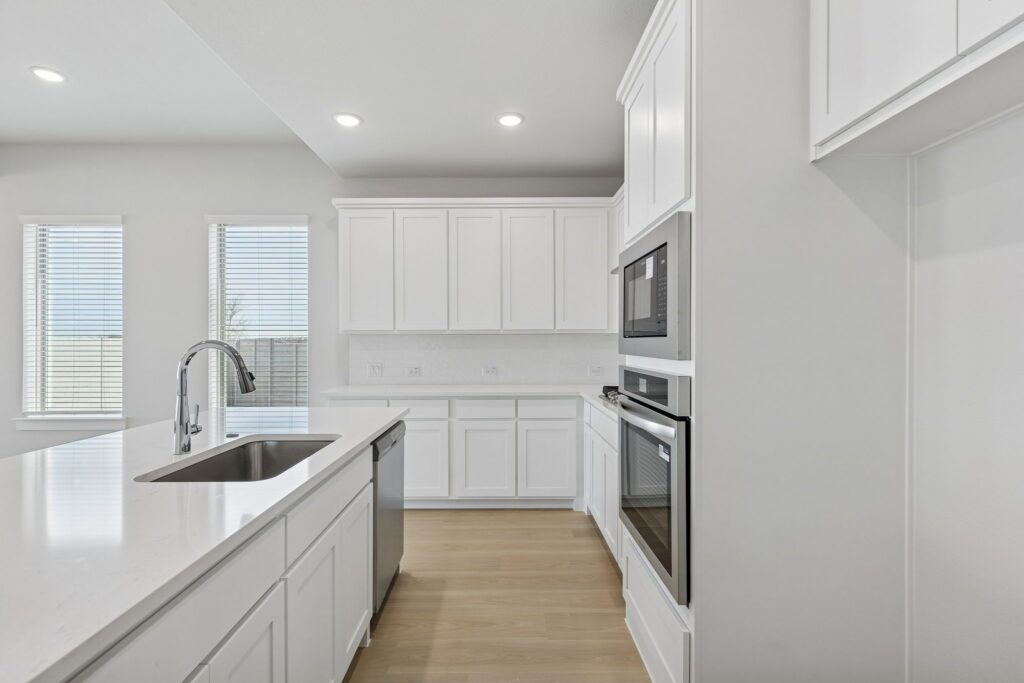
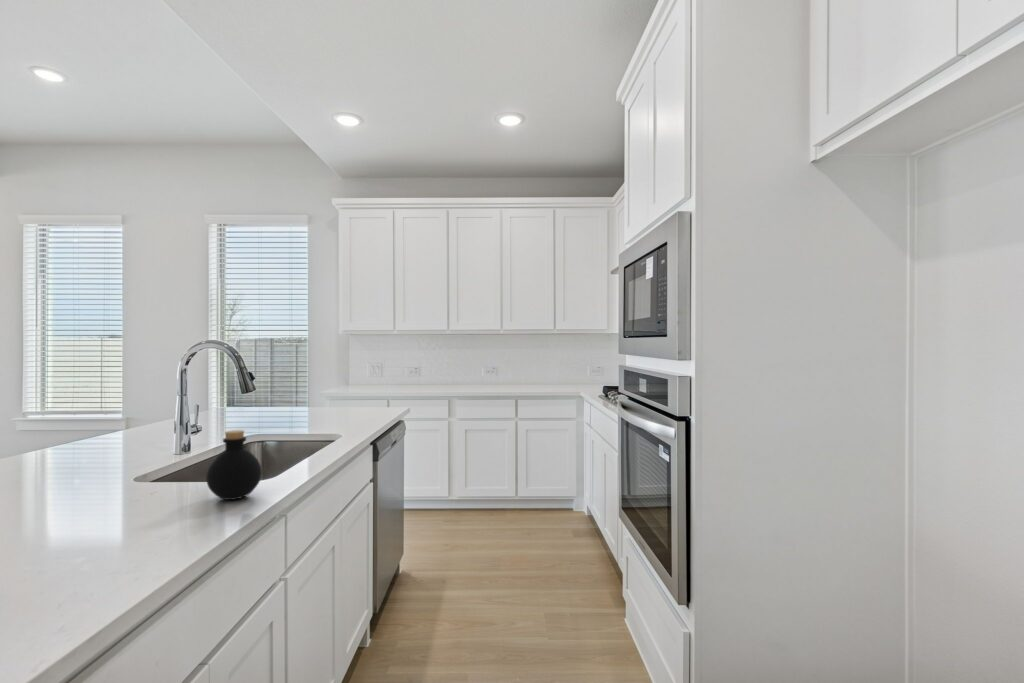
+ bottle [205,429,263,501]
